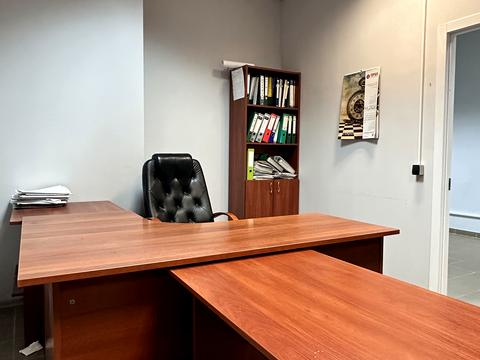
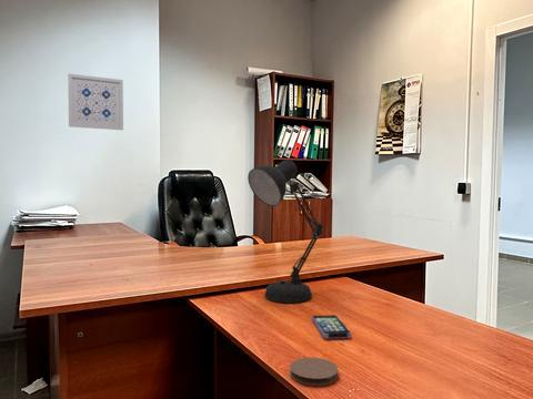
+ coaster [289,357,340,387]
+ desk lamp [247,160,324,304]
+ wall art [67,73,124,131]
+ smartphone [311,314,352,339]
